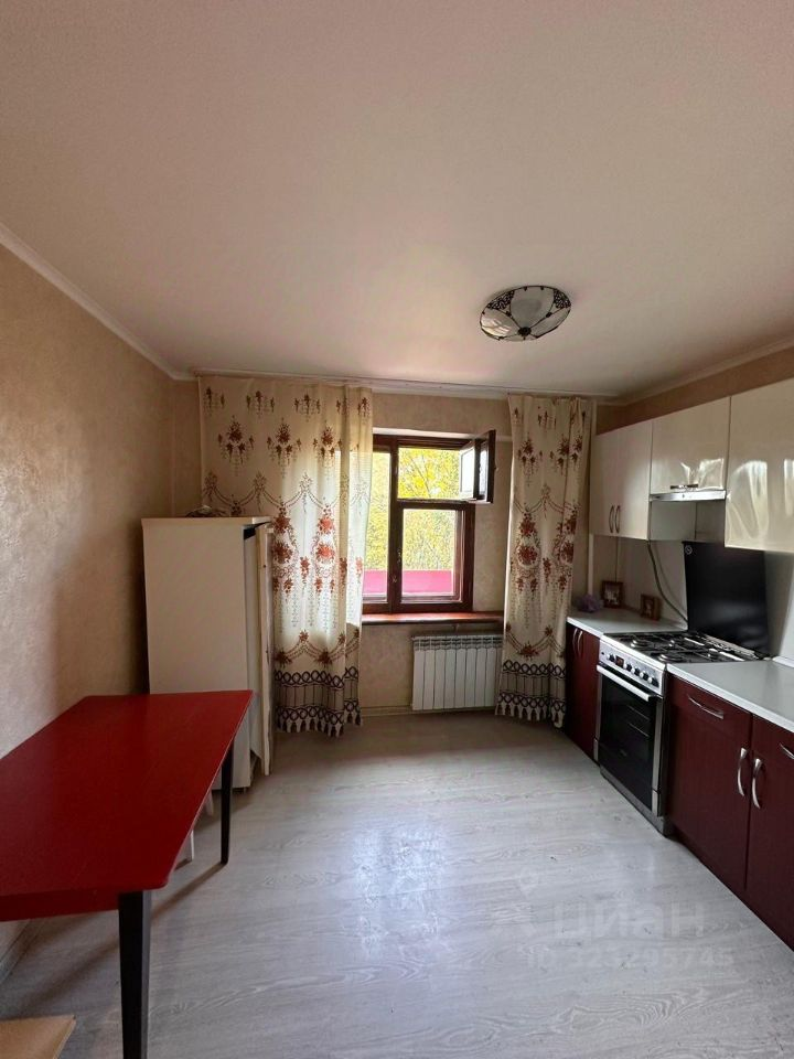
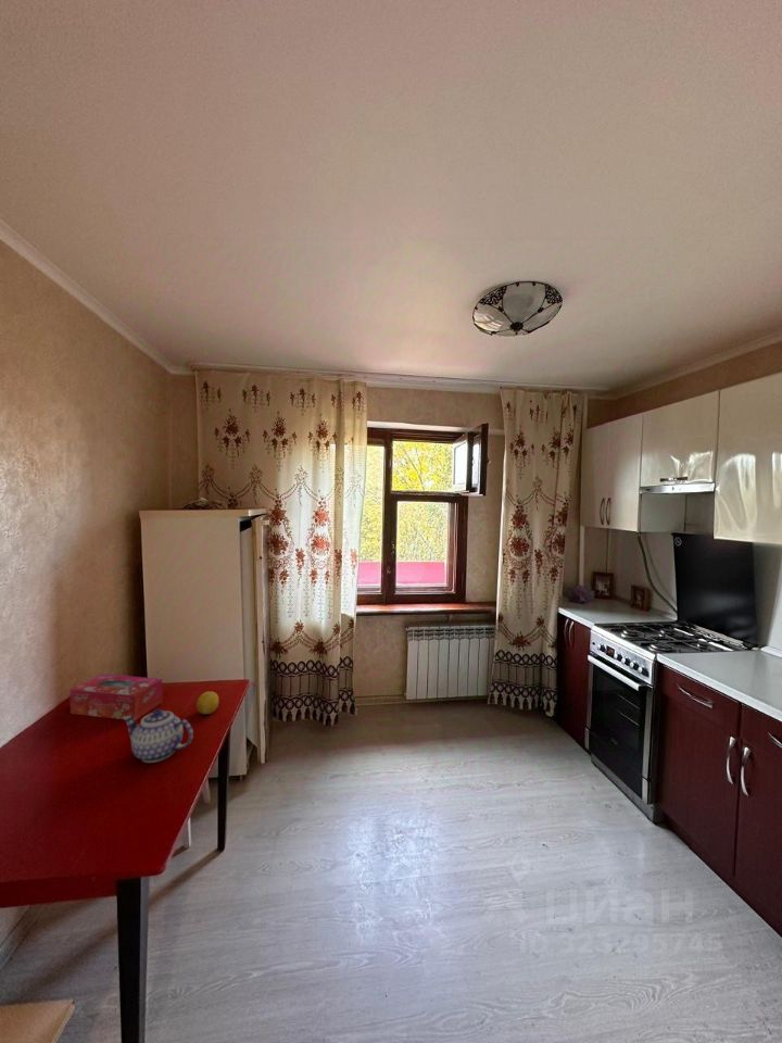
+ fruit [195,691,220,715]
+ tissue box [68,673,164,721]
+ teapot [123,707,194,764]
